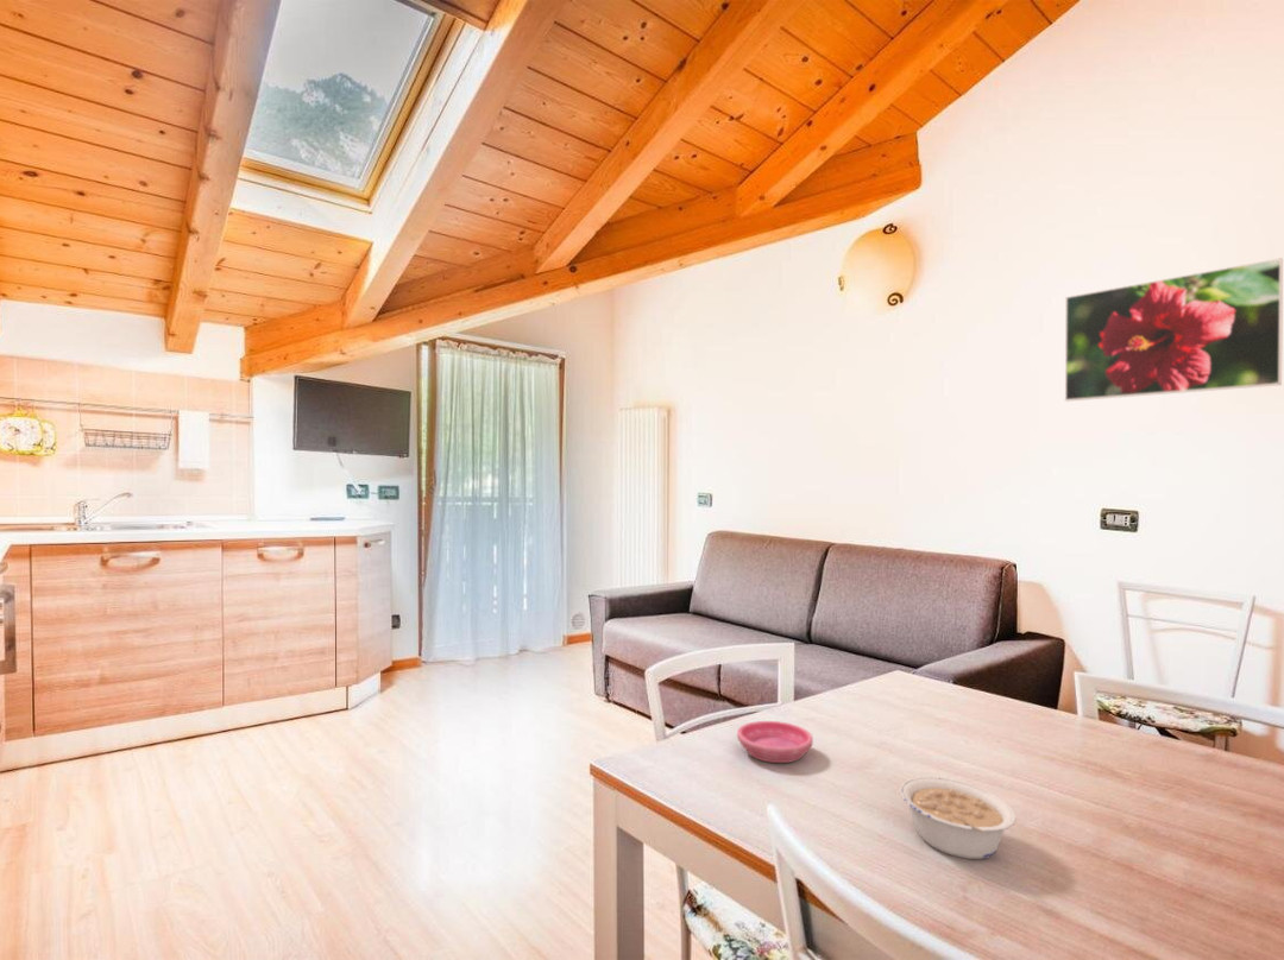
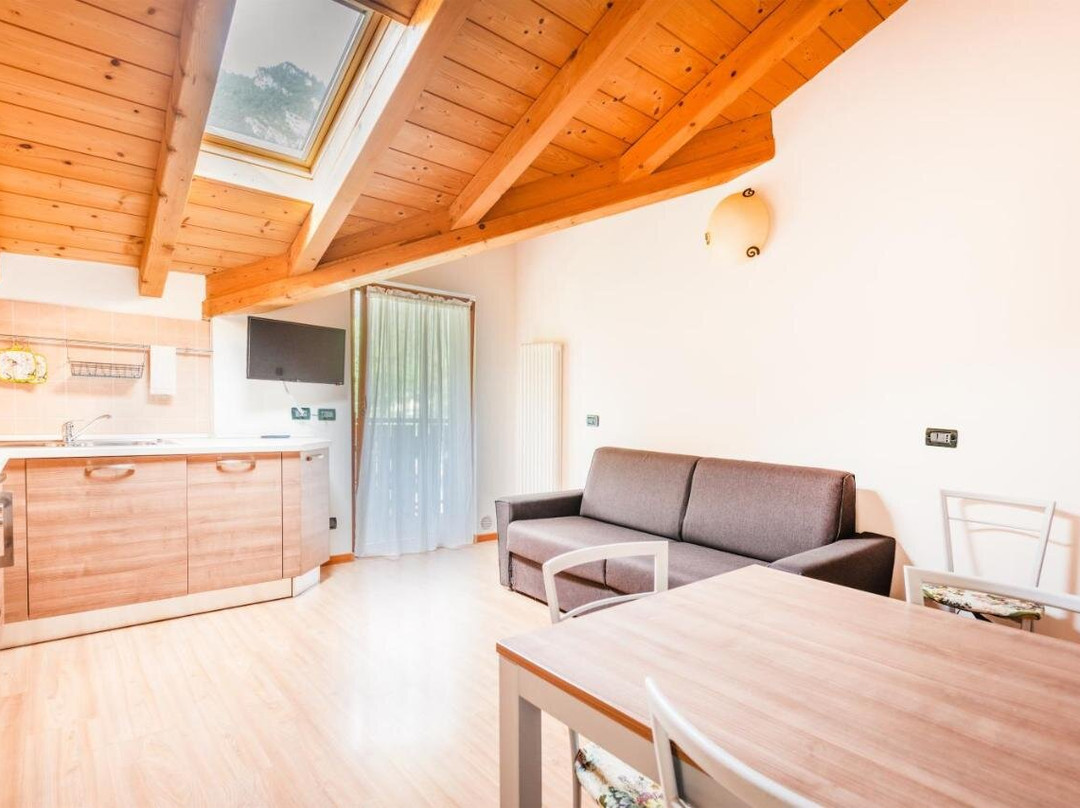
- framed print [1064,257,1284,403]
- saucer [736,720,814,764]
- legume [899,776,1018,860]
